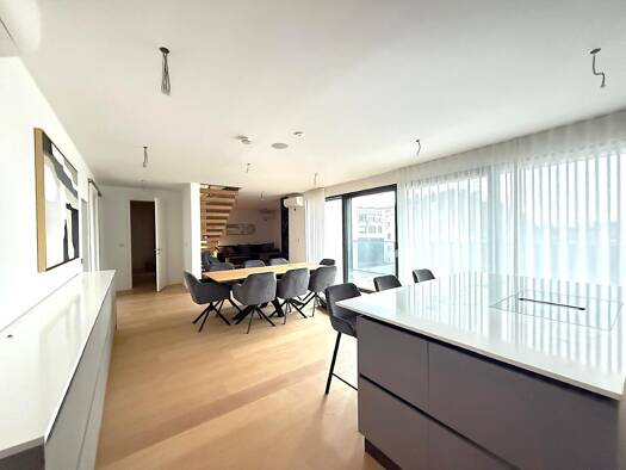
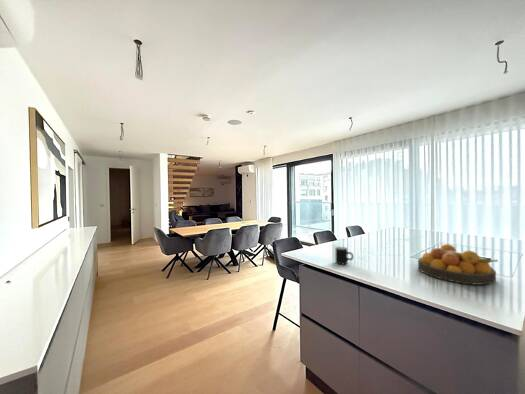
+ fruit bowl [417,243,499,286]
+ mug [335,246,355,265]
